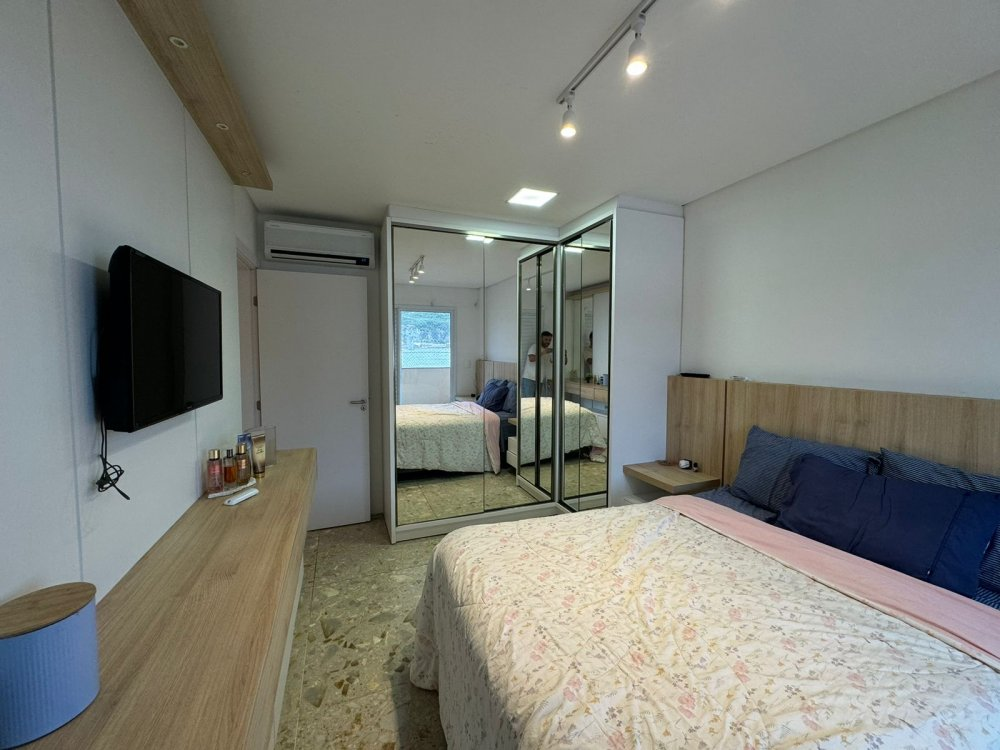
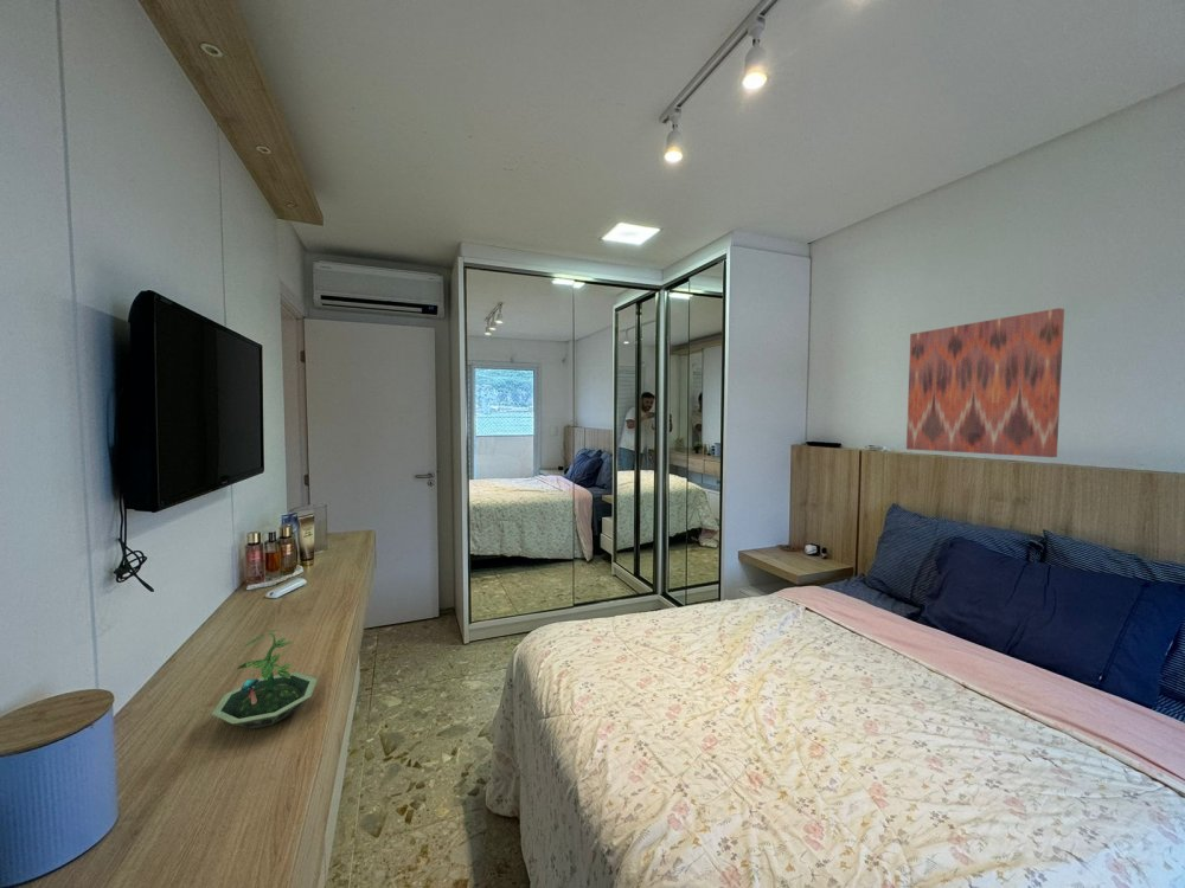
+ terrarium [210,629,319,731]
+ wall art [905,307,1065,458]
